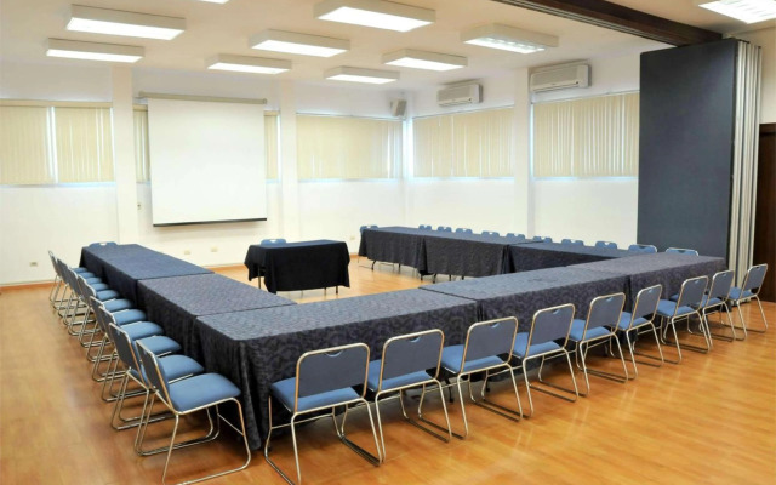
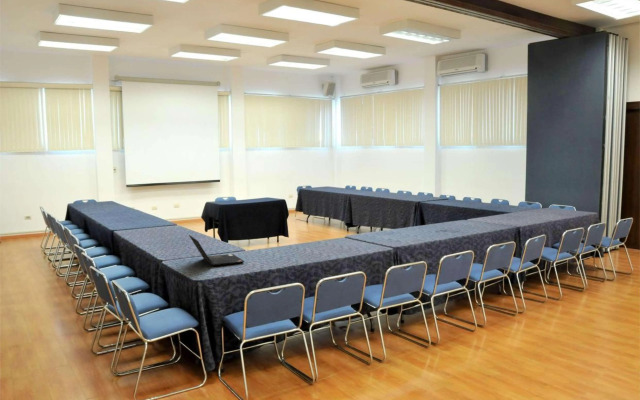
+ laptop computer [188,234,245,267]
